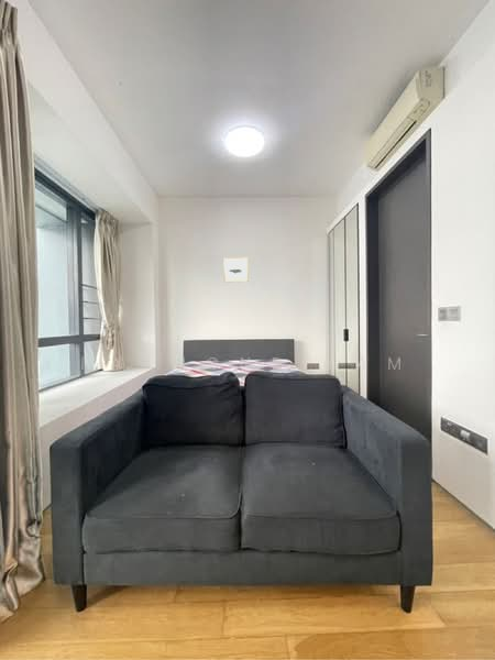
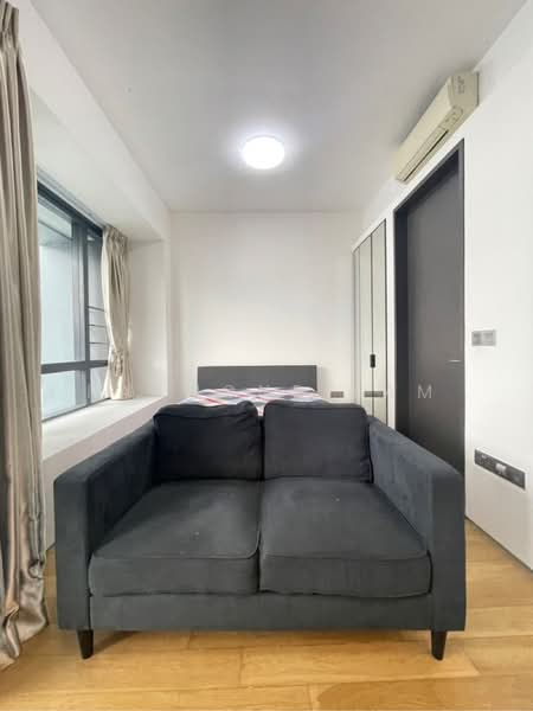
- wall art [222,256,249,283]
